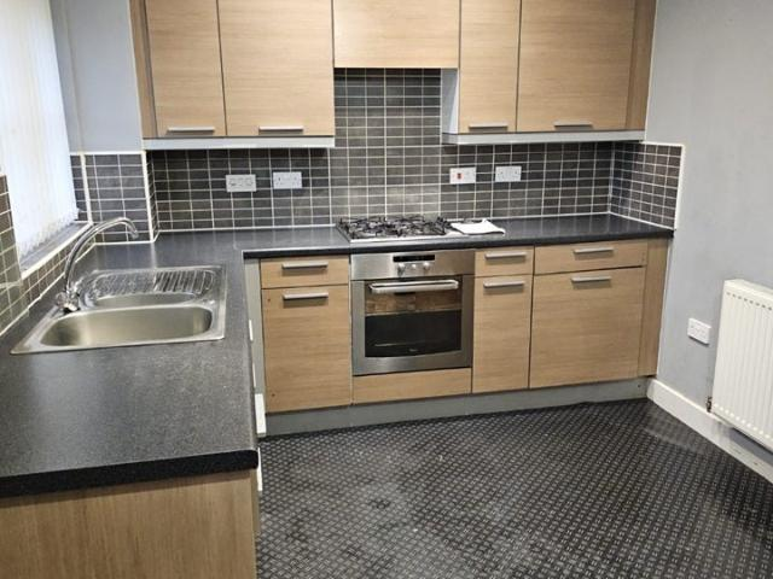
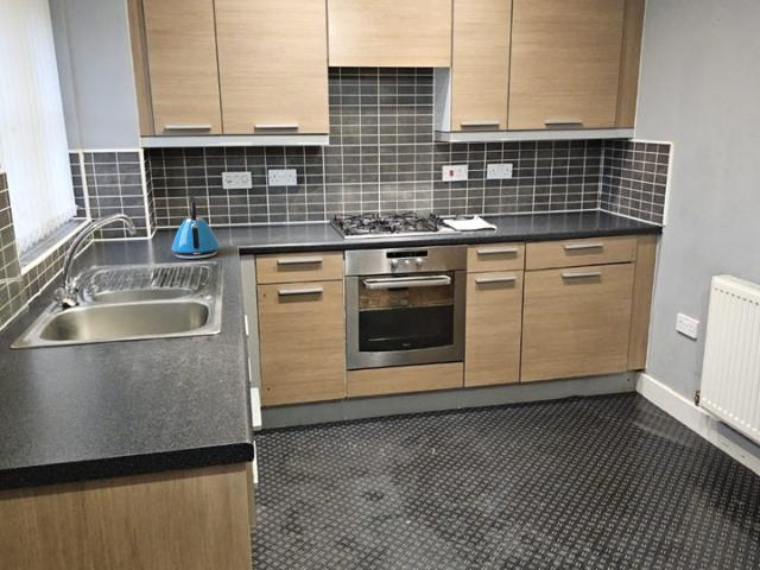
+ kettle [171,195,221,260]
